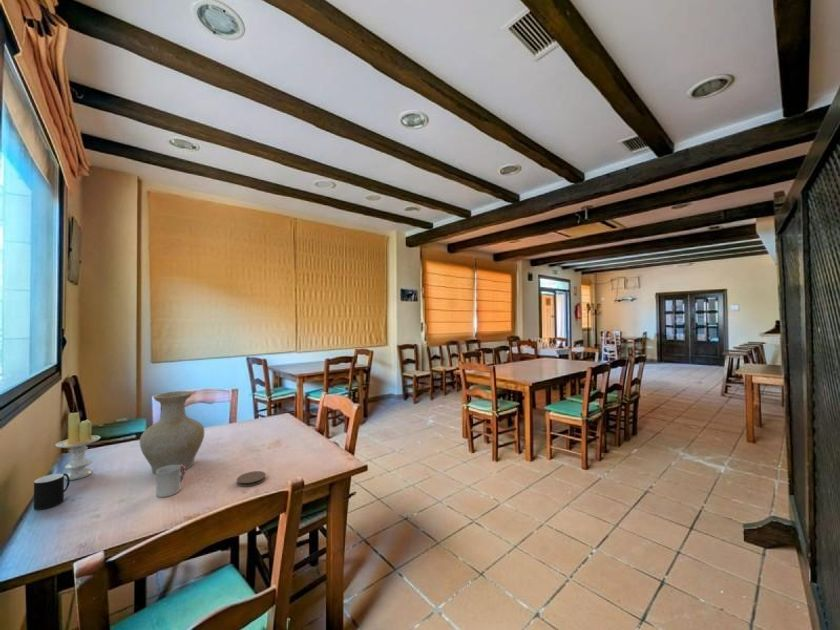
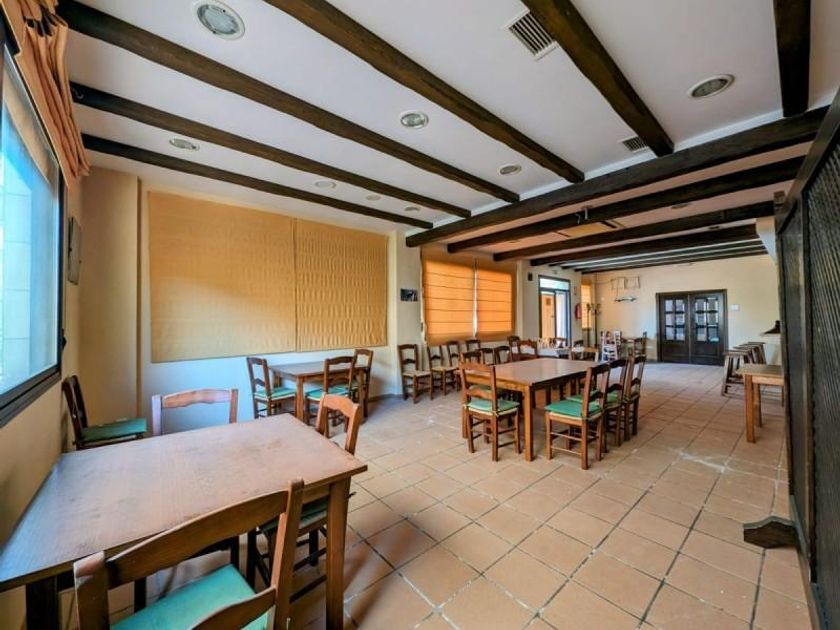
- cup [33,473,71,511]
- coaster [236,470,267,488]
- candle [54,411,102,481]
- cup [155,465,186,498]
- vase [139,390,205,475]
